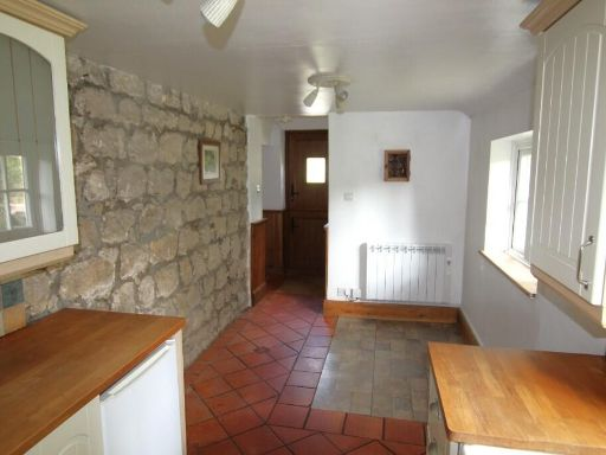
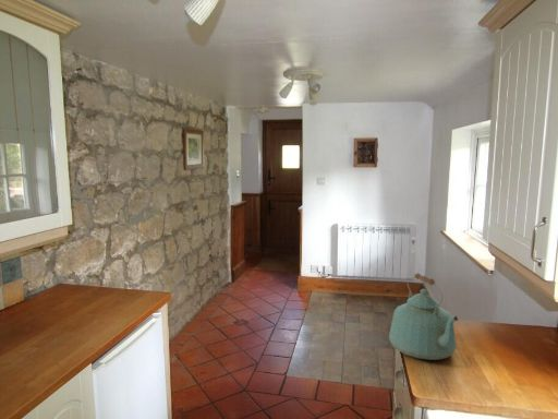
+ kettle [388,273,459,361]
